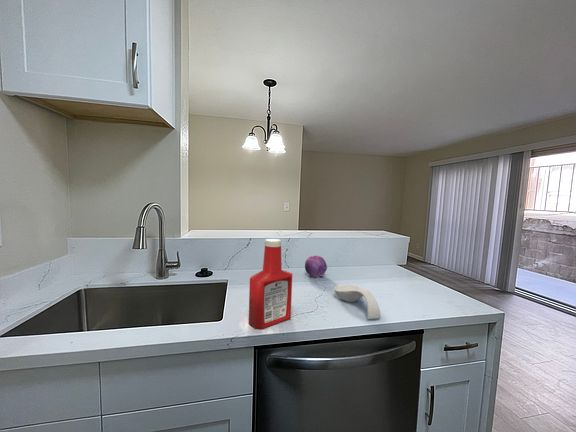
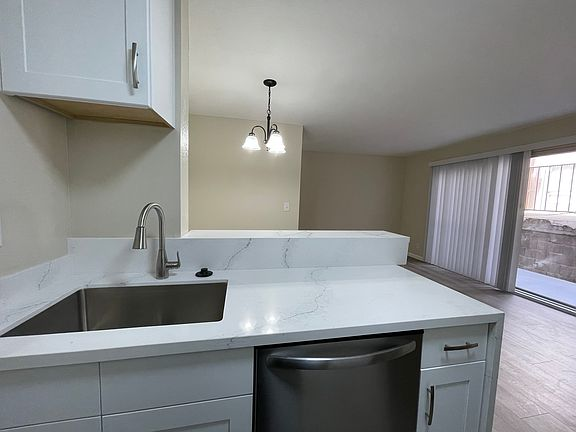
- spoon rest [333,284,382,320]
- fruit [304,255,328,278]
- soap bottle [248,238,293,330]
